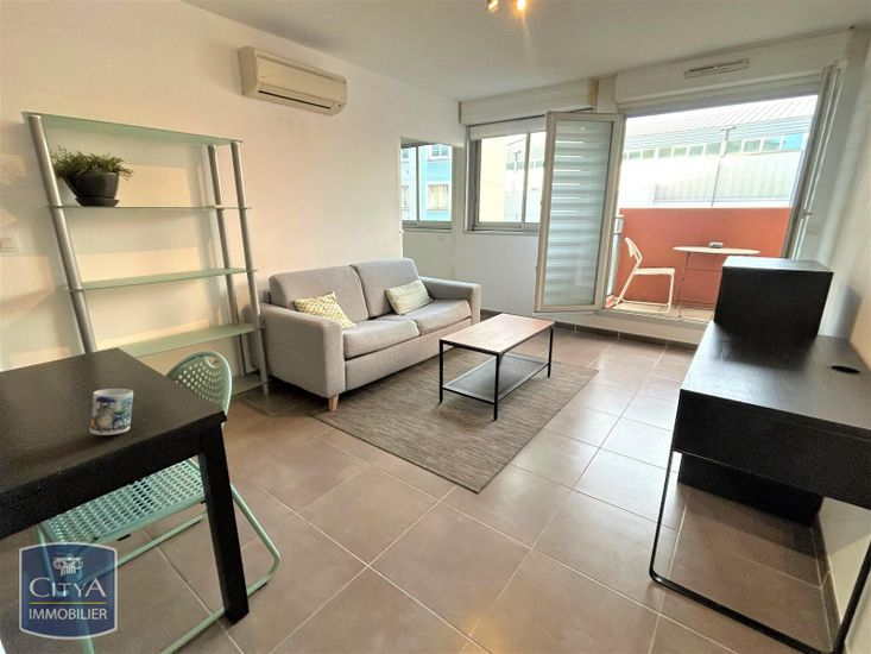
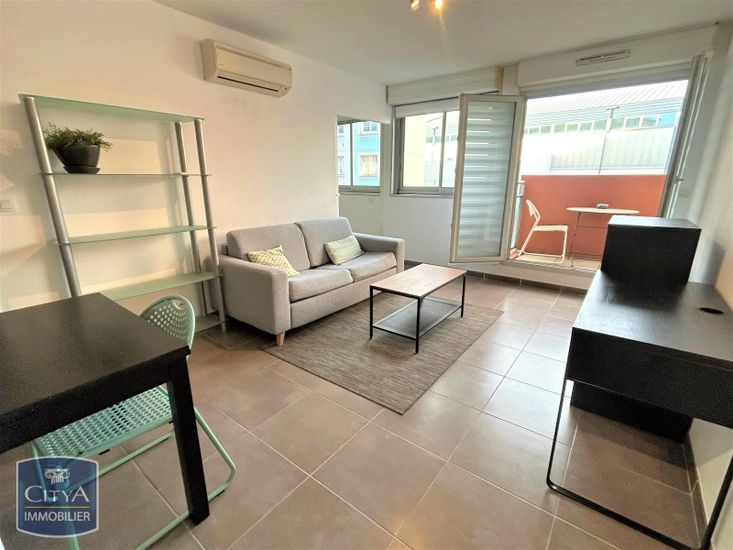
- mug [82,388,134,446]
